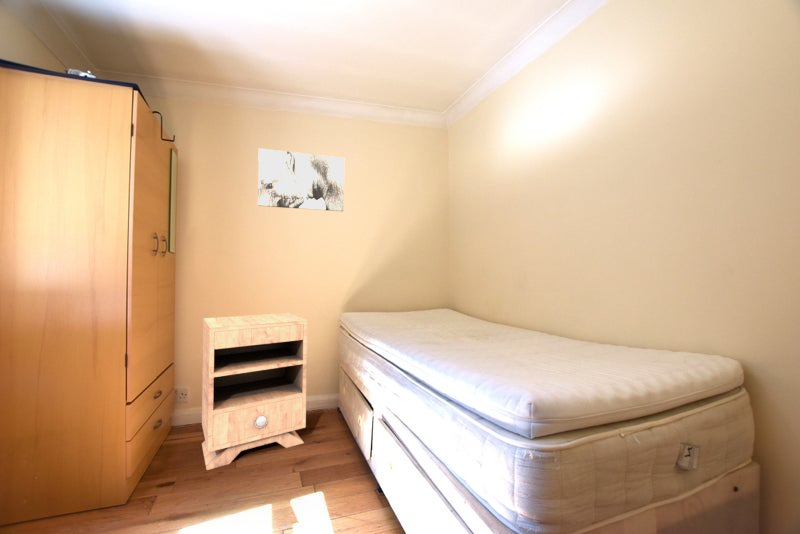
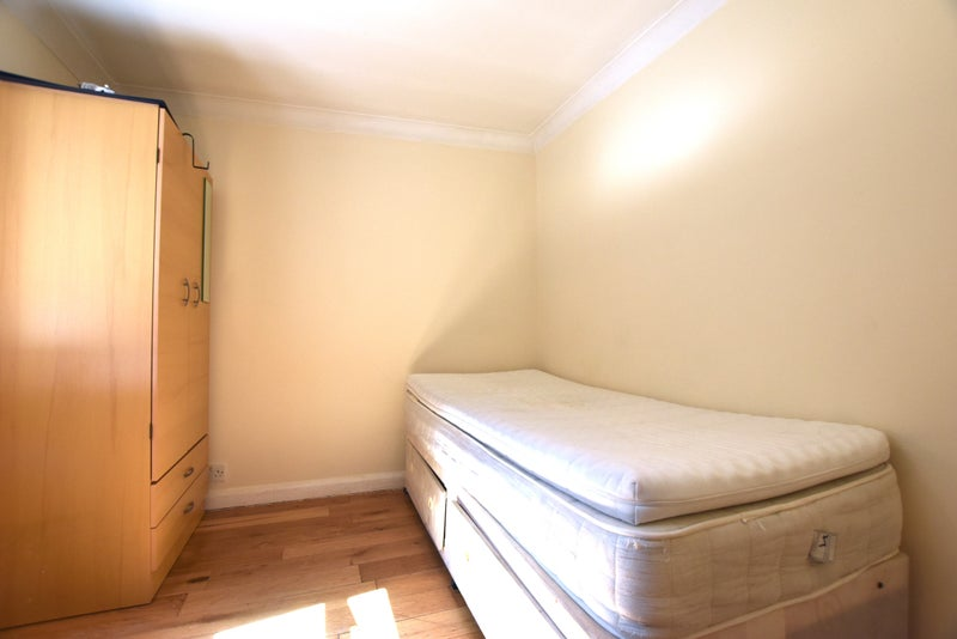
- nightstand [201,312,308,471]
- wall art [257,147,345,212]
